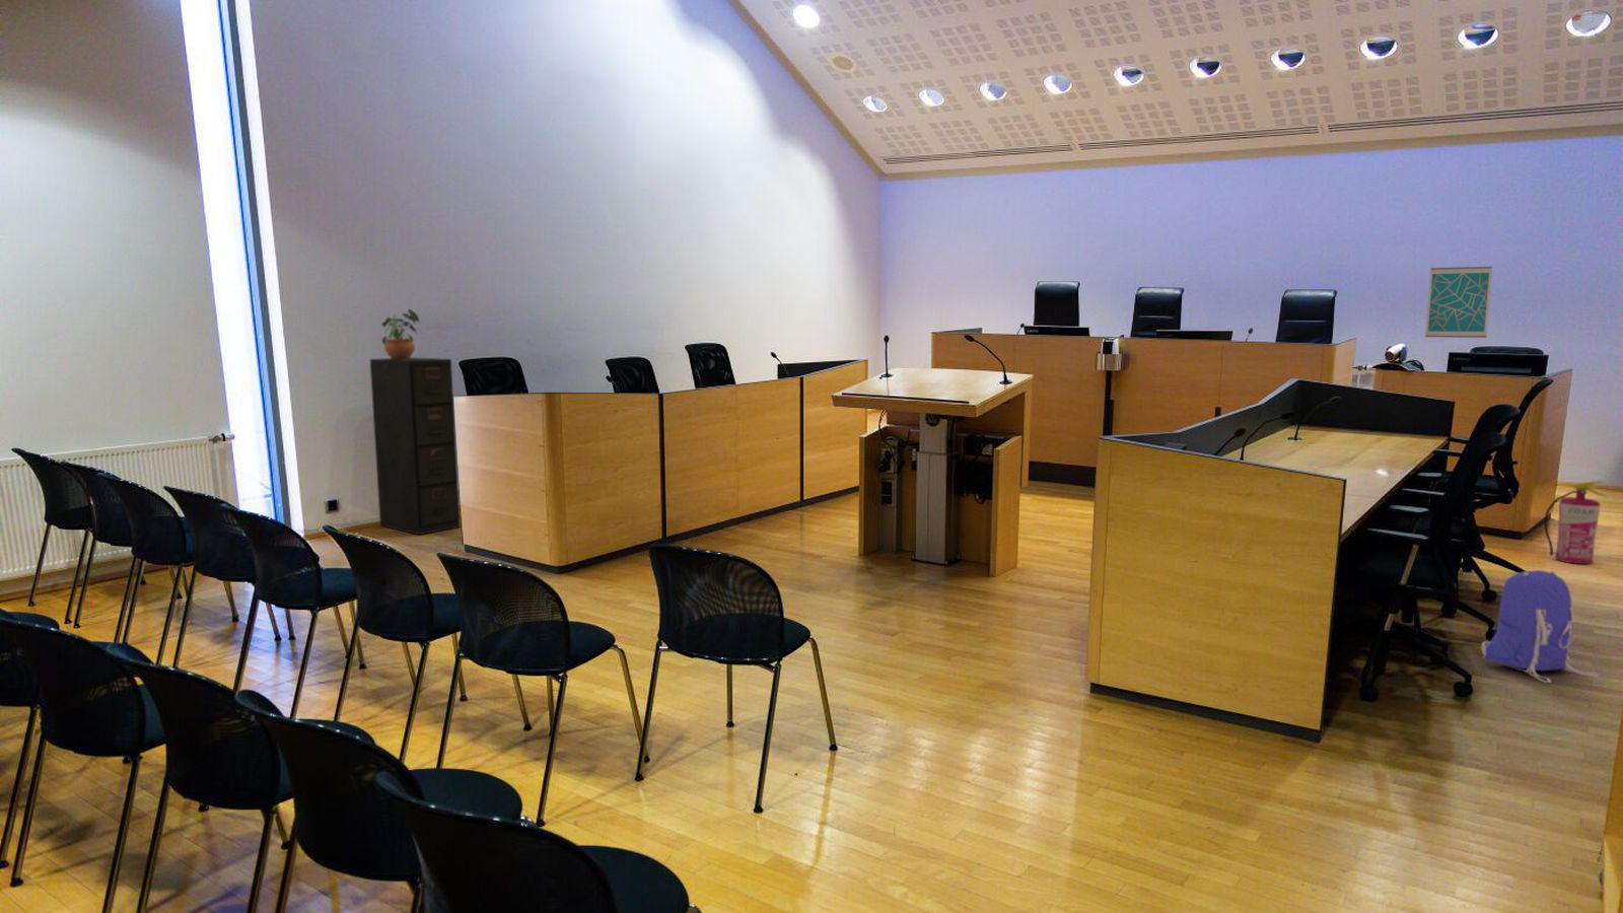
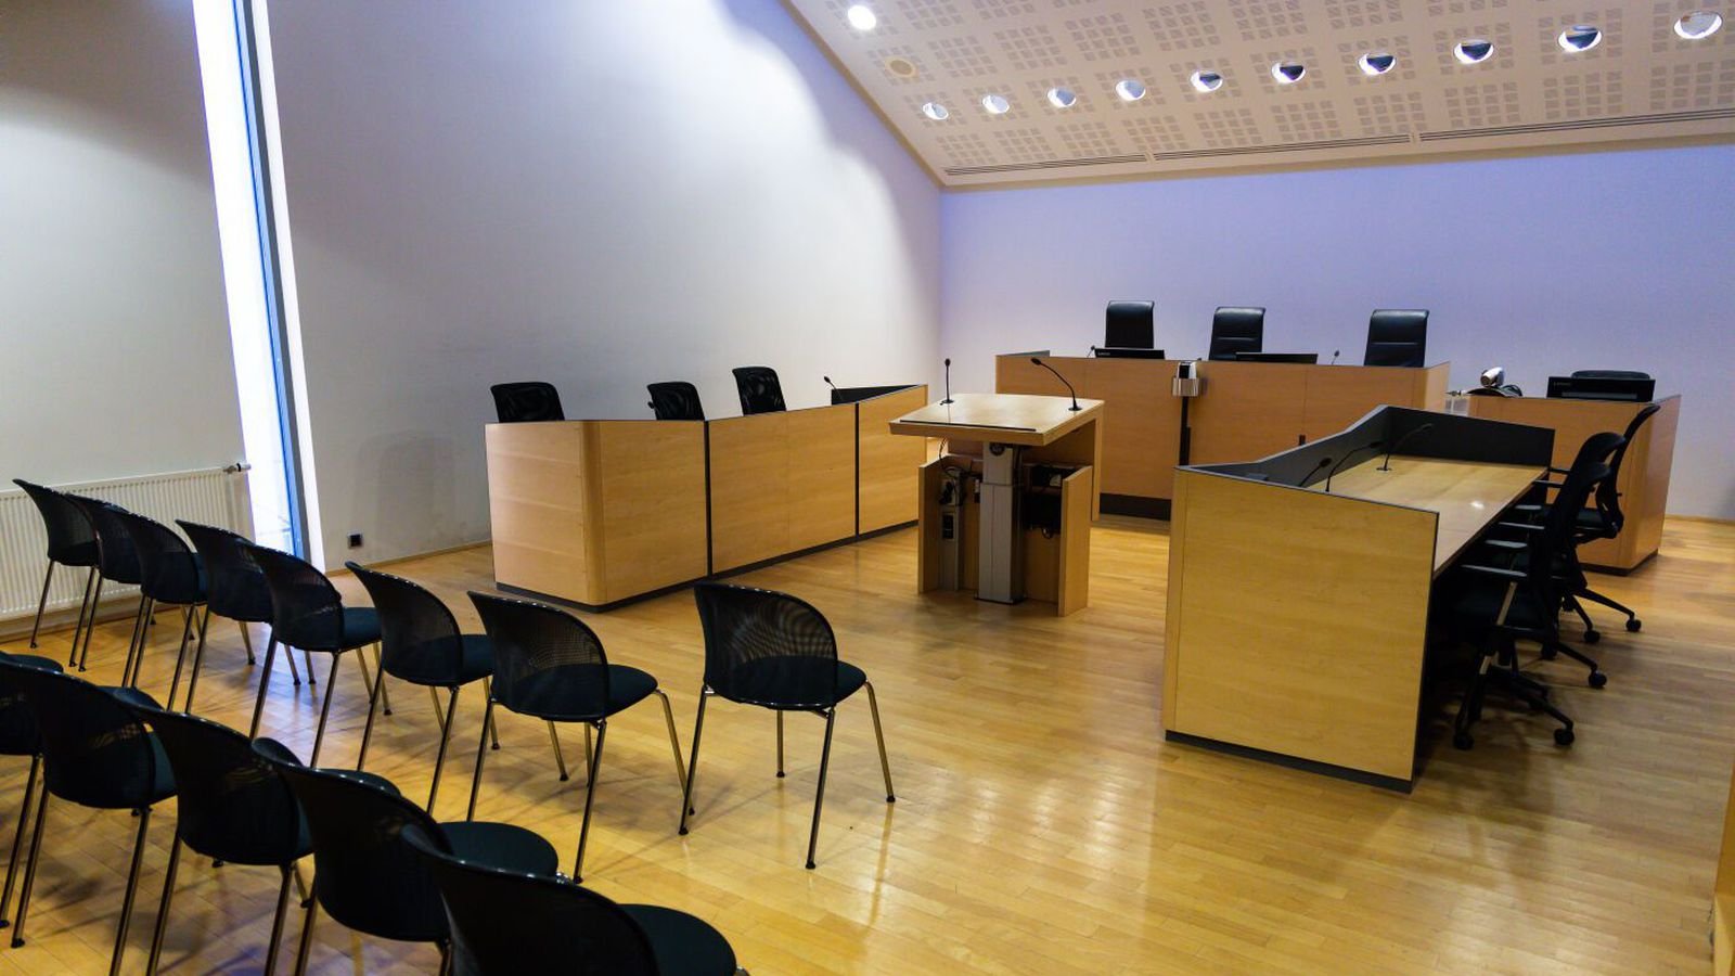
- filing cabinet [369,356,460,535]
- wall art [1425,265,1494,339]
- potted plant [380,309,420,360]
- backpack [1481,570,1600,683]
- fire extinguisher [1544,479,1609,565]
